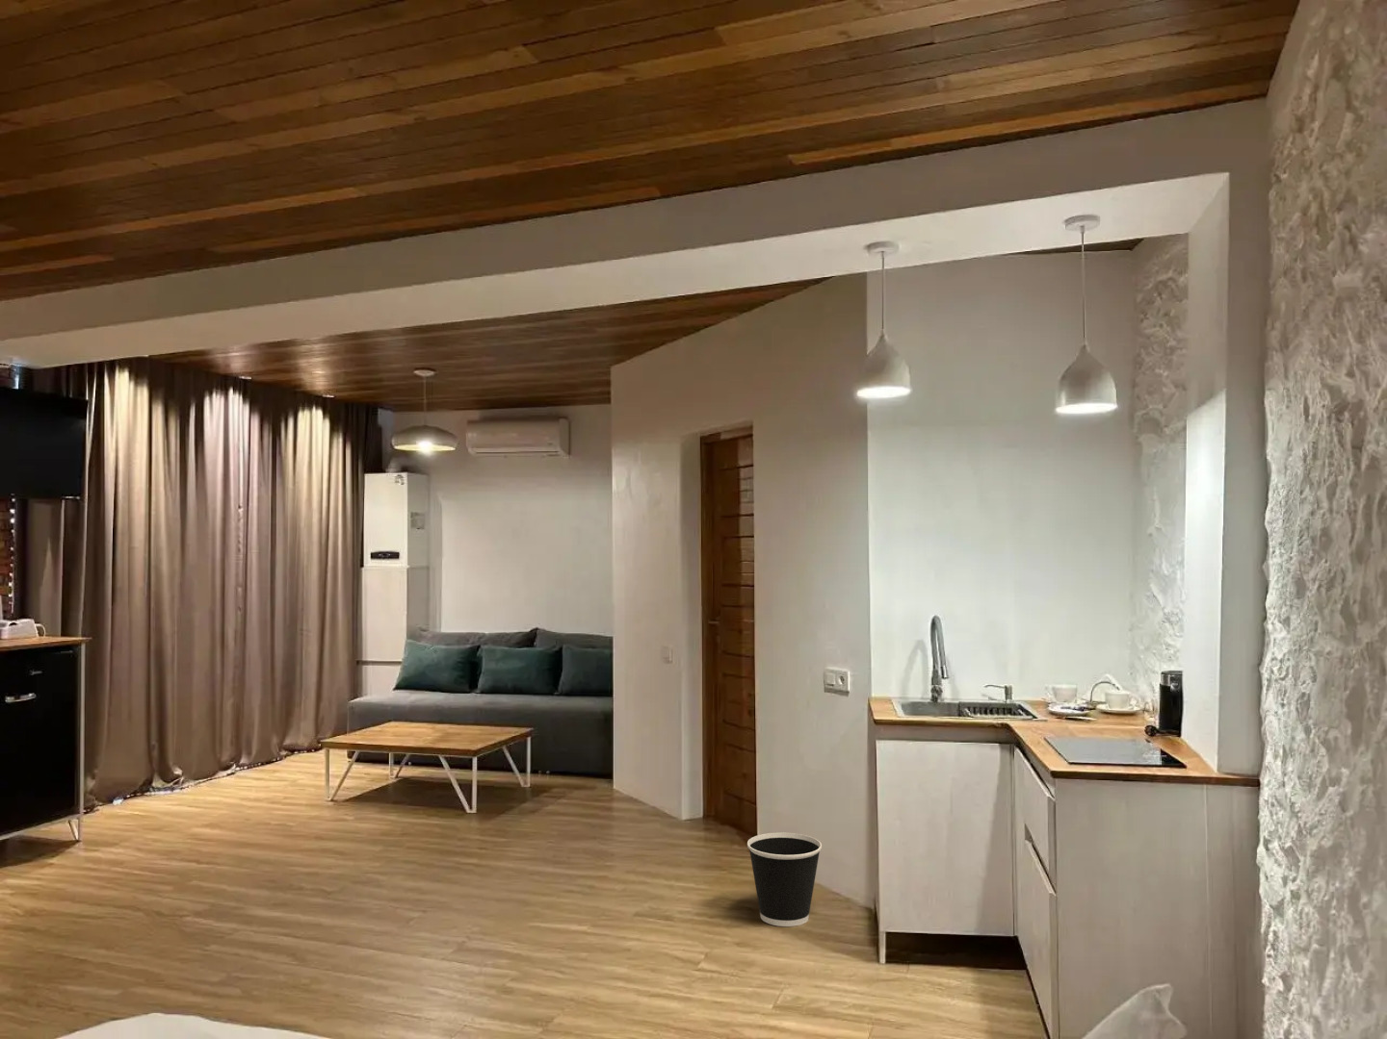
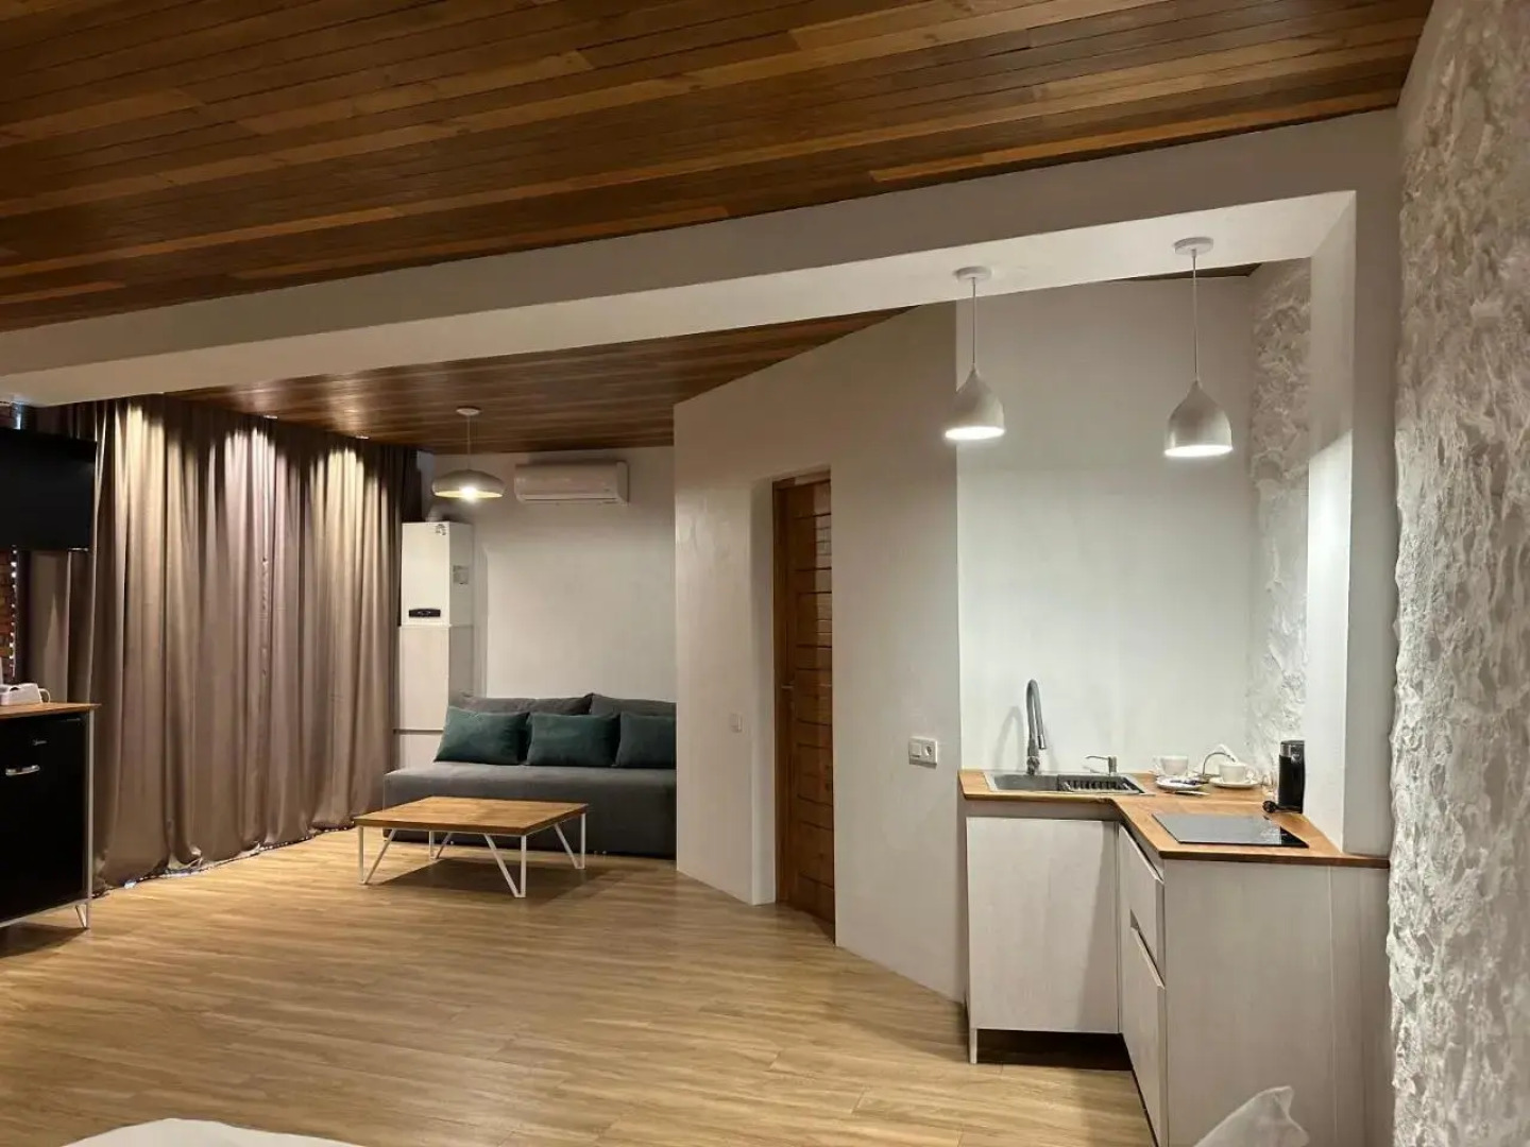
- wastebasket [747,832,822,928]
